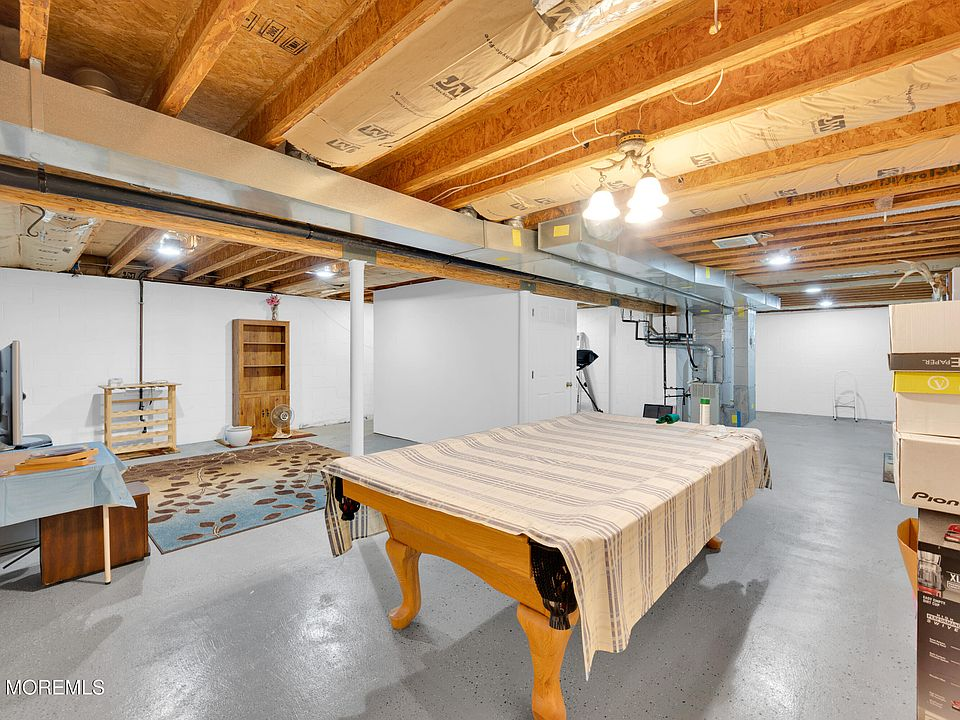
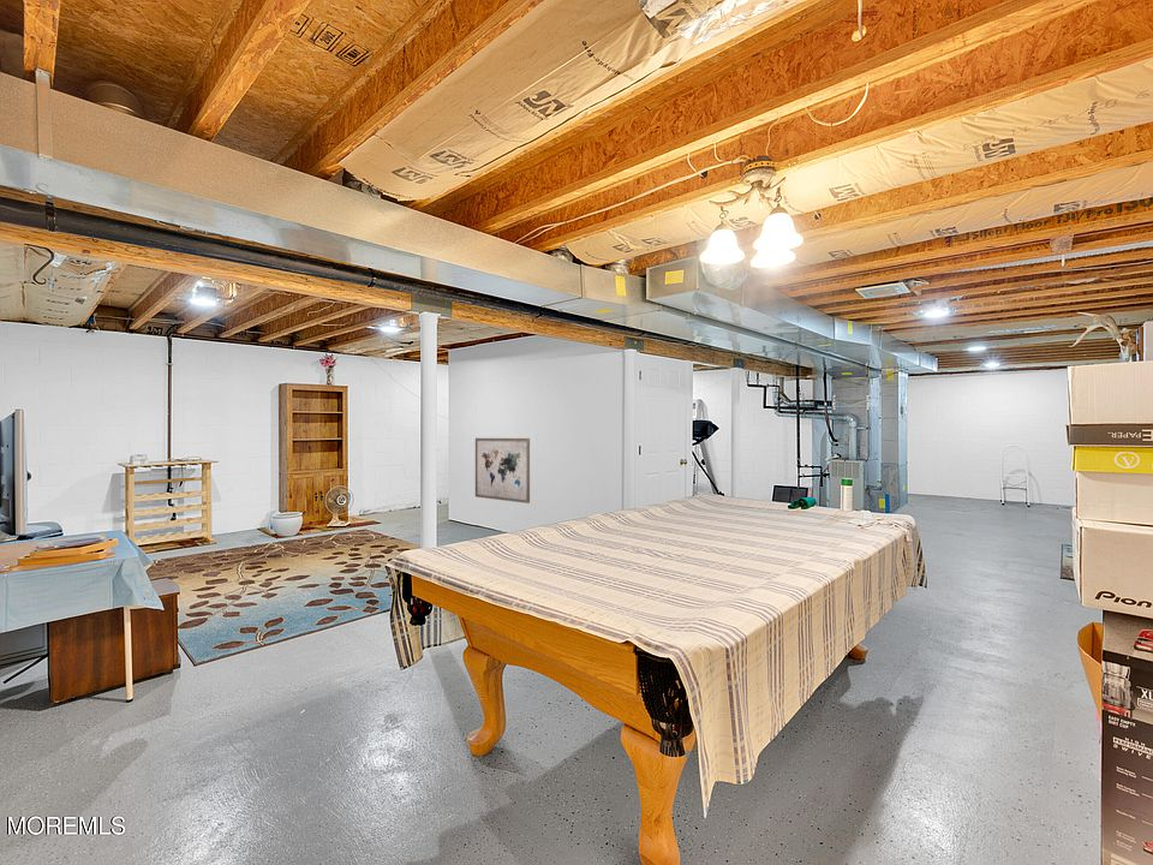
+ wall art [474,437,531,505]
